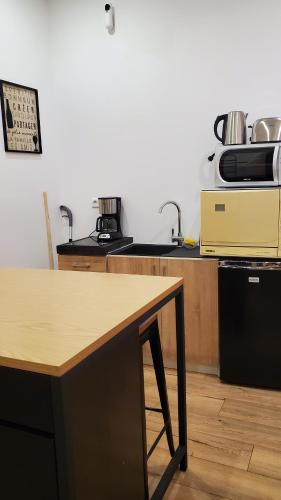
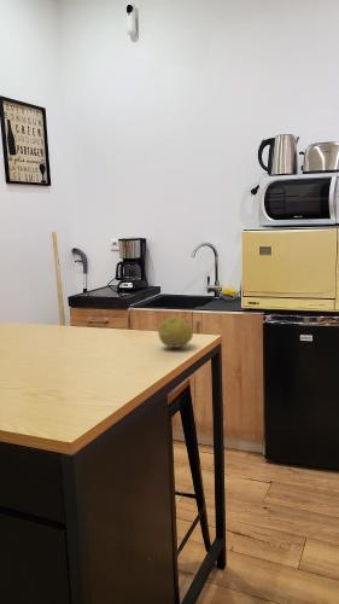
+ fruit [157,315,194,349]
